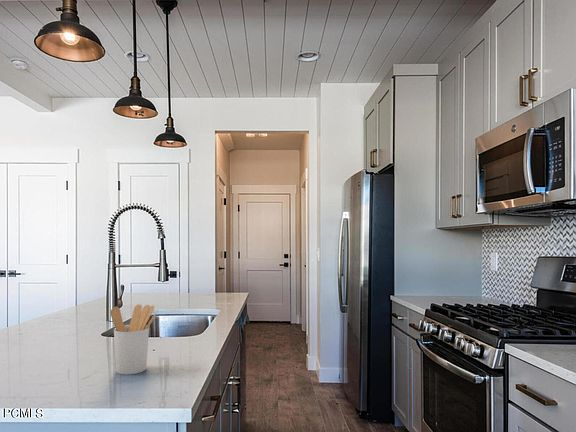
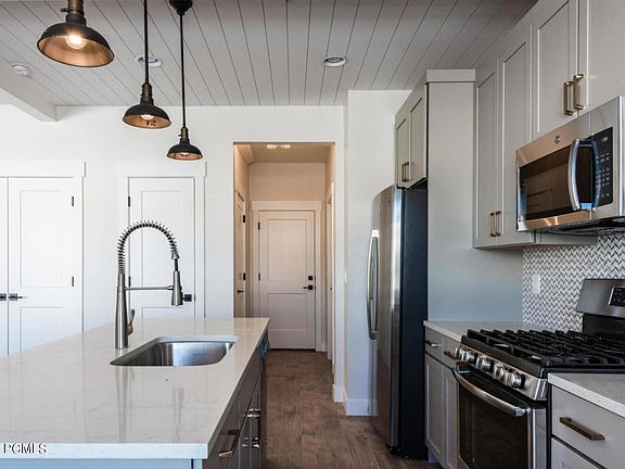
- utensil holder [109,304,157,376]
